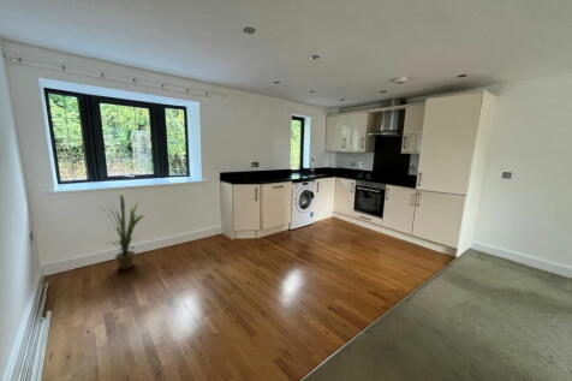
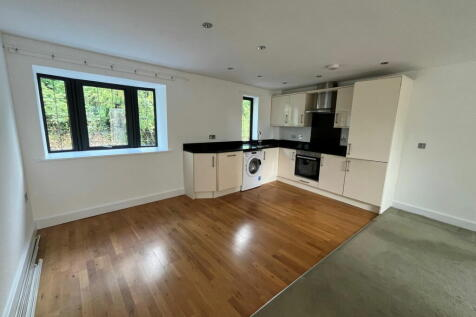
- house plant [94,190,145,270]
